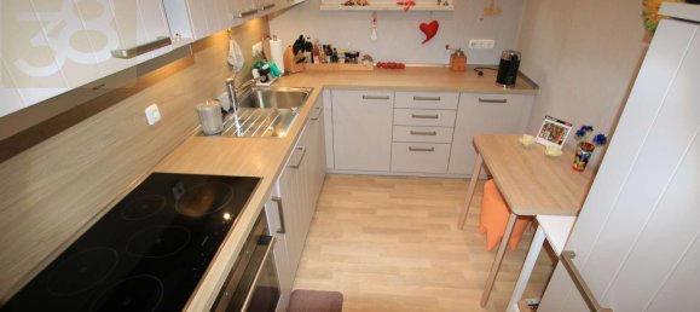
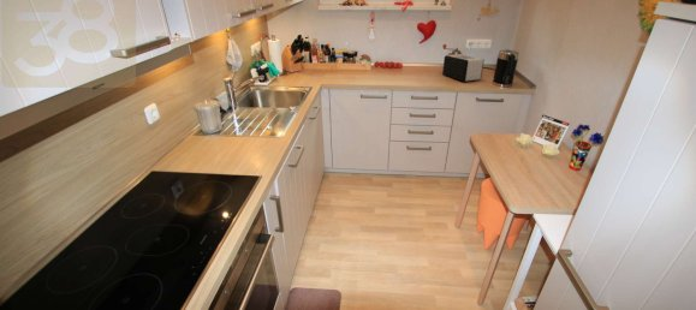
+ toaster [441,53,486,83]
